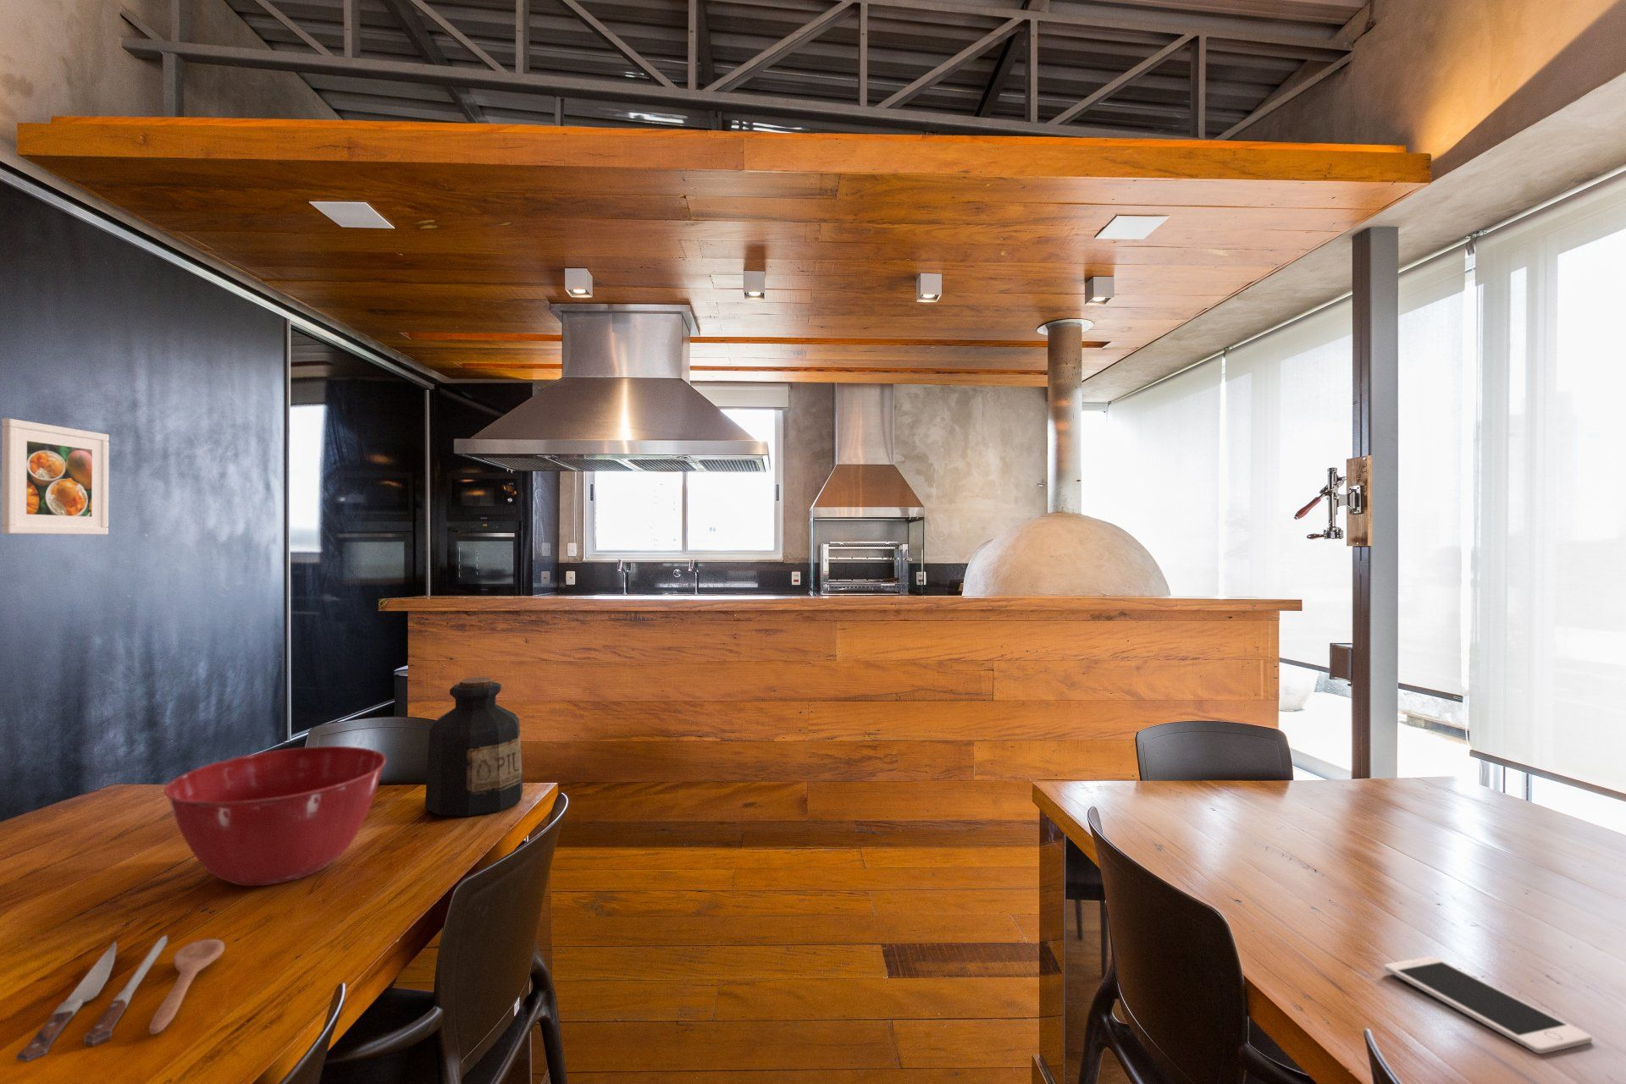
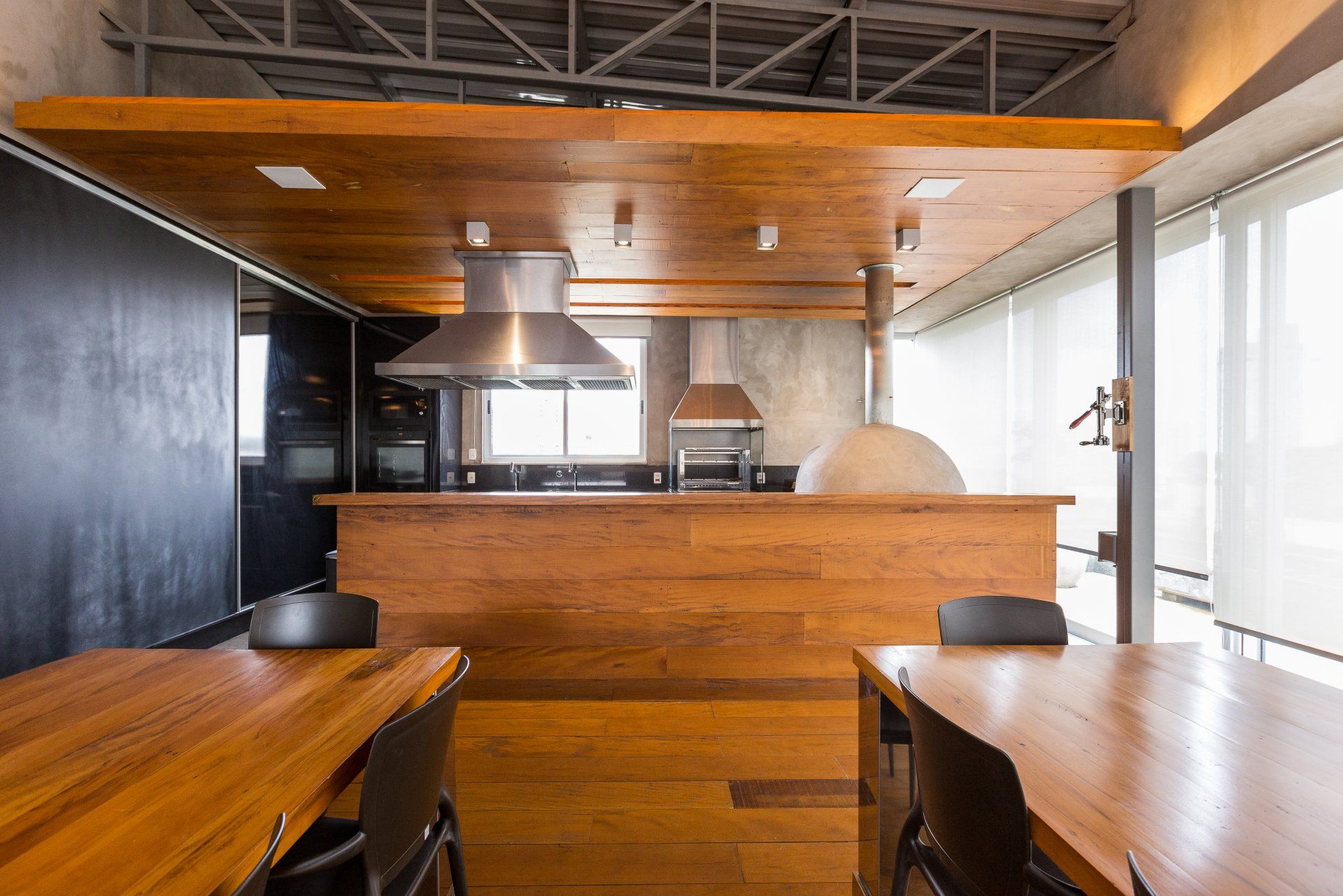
- mixing bowl [162,745,387,887]
- spoon [16,934,225,1063]
- cell phone [1384,956,1593,1055]
- bottle [424,676,523,818]
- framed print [1,419,110,536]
